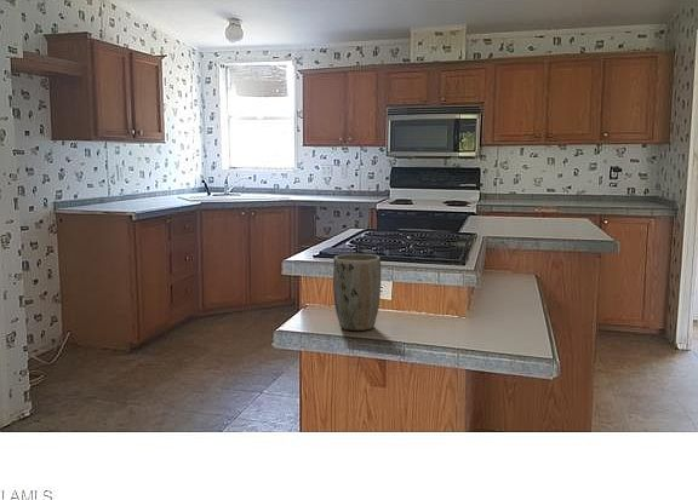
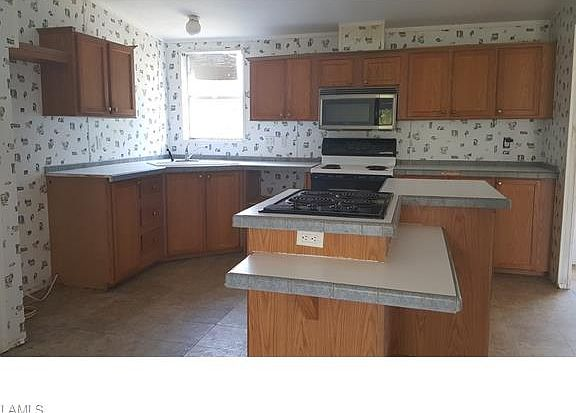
- plant pot [332,253,382,332]
